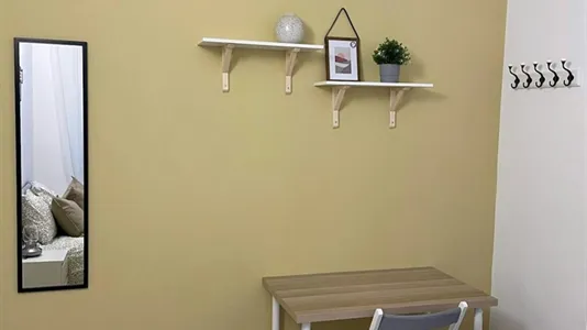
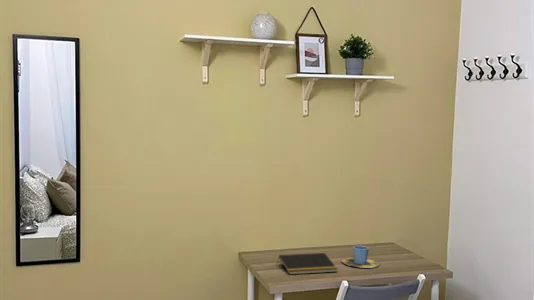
+ cup [341,245,380,269]
+ notepad [276,252,338,275]
